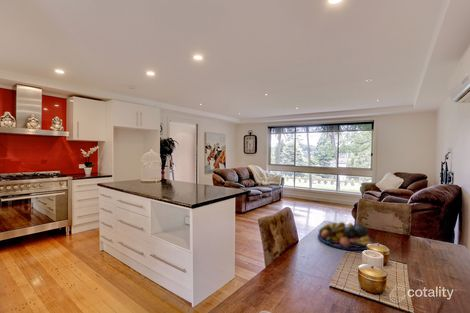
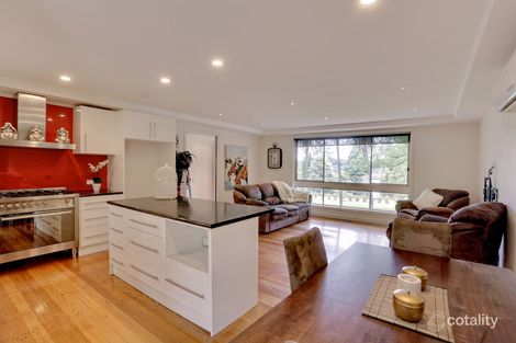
- fruit bowl [317,221,376,251]
